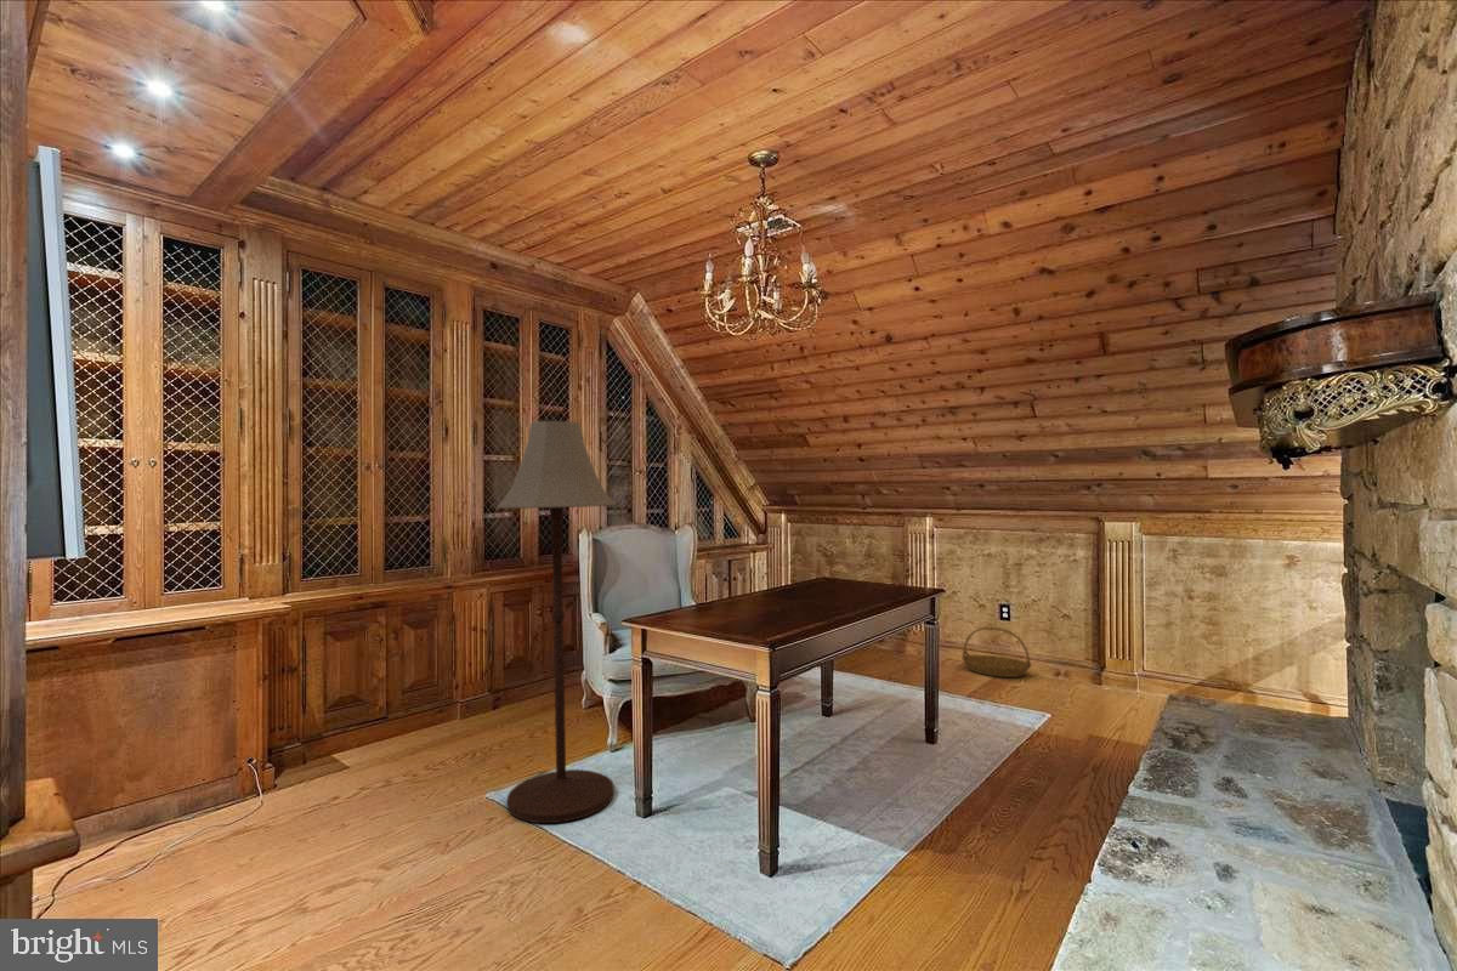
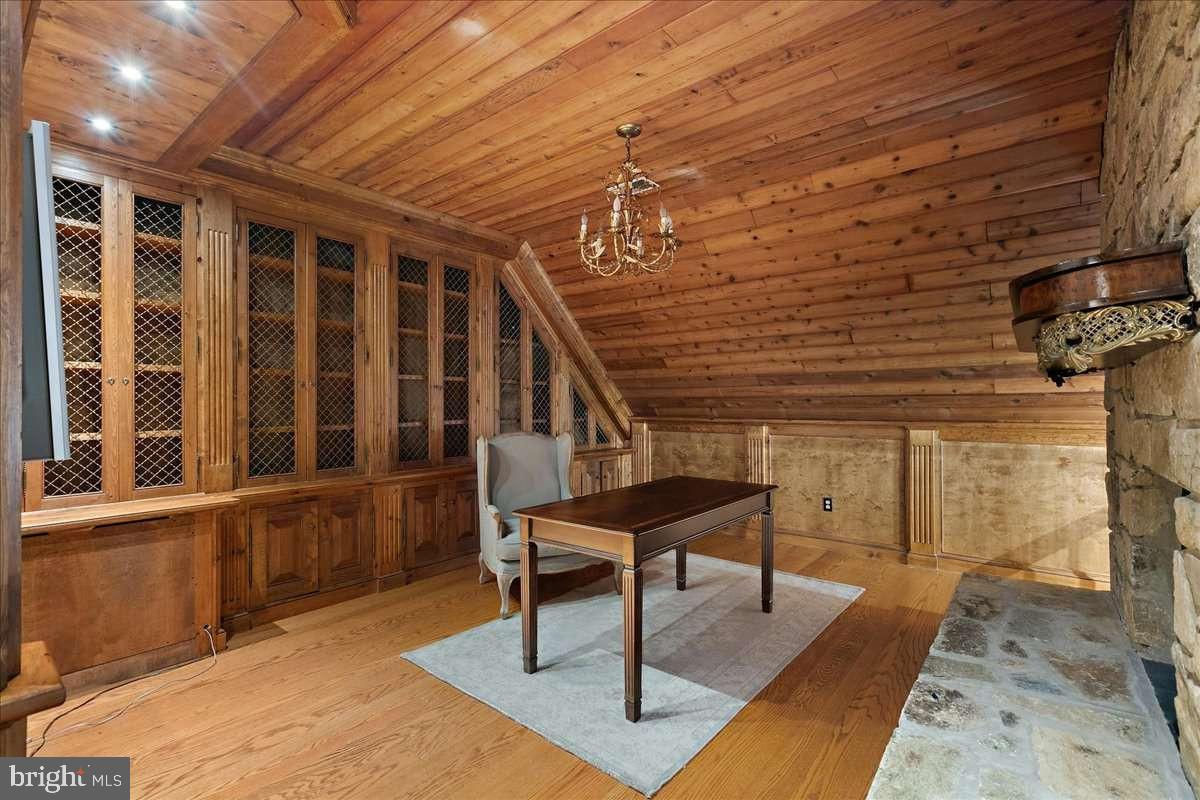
- basket [960,626,1032,678]
- floor lamp [497,420,617,824]
